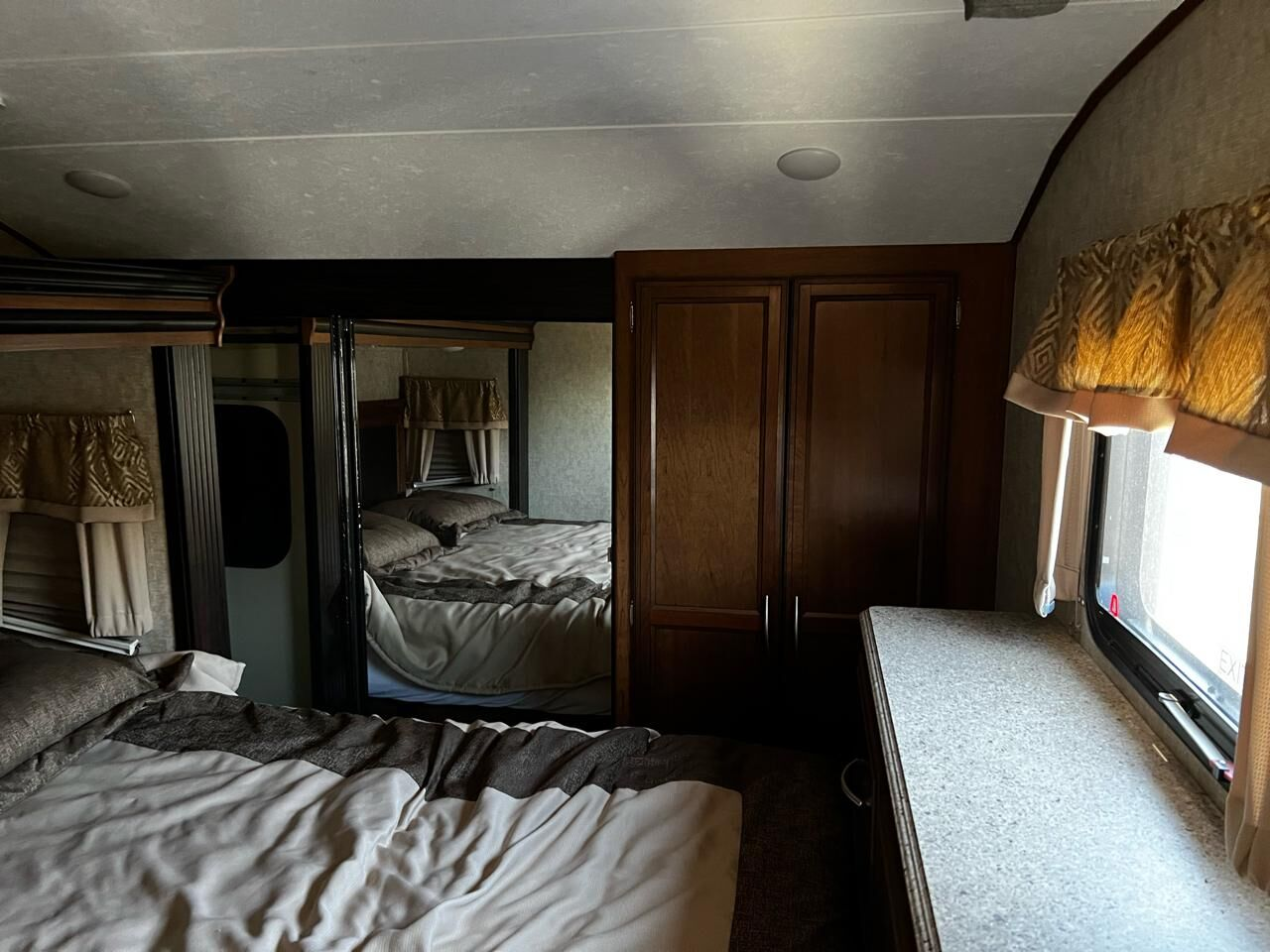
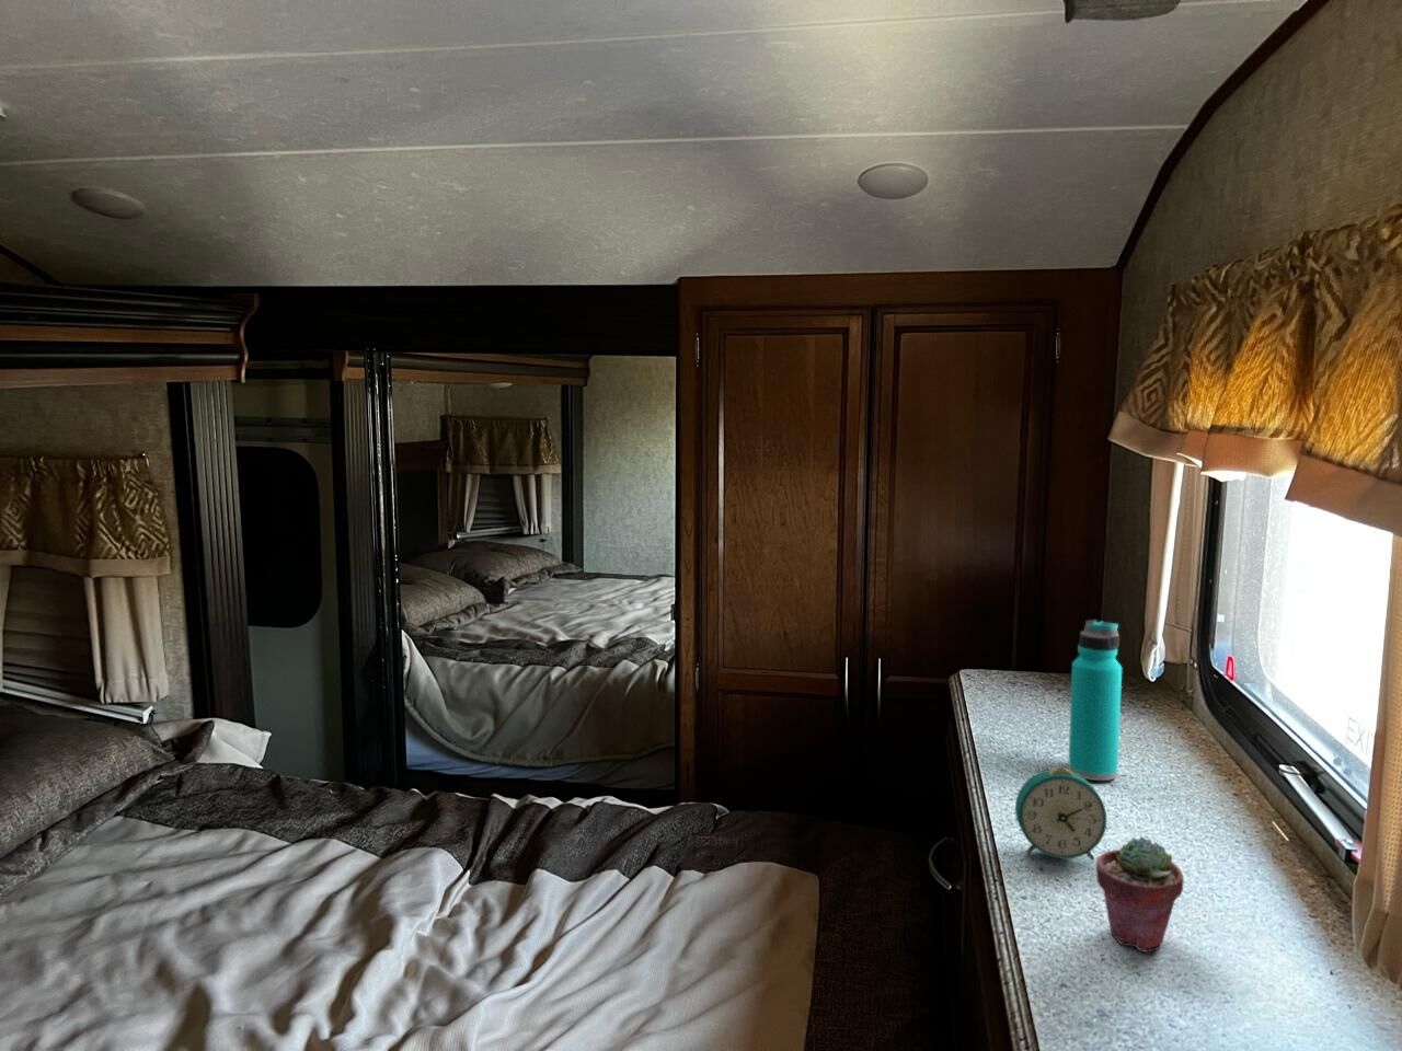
+ alarm clock [1015,765,1108,861]
+ potted succulent [1095,836,1185,953]
+ water bottle [1066,618,1123,782]
